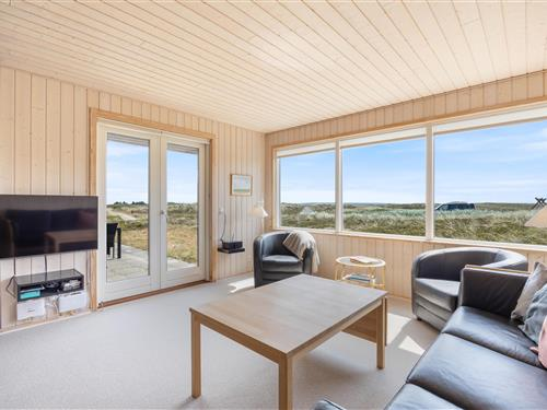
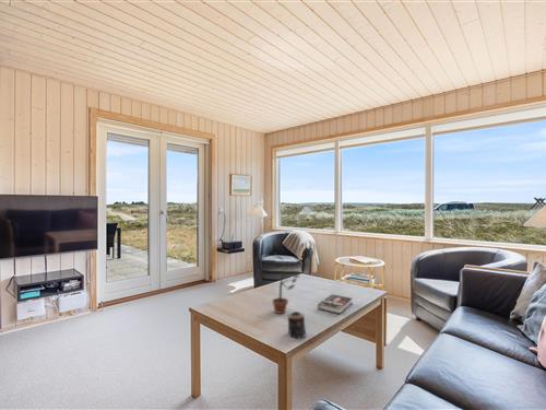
+ book [317,293,354,315]
+ candle [286,311,308,339]
+ potted plant [271,251,301,315]
